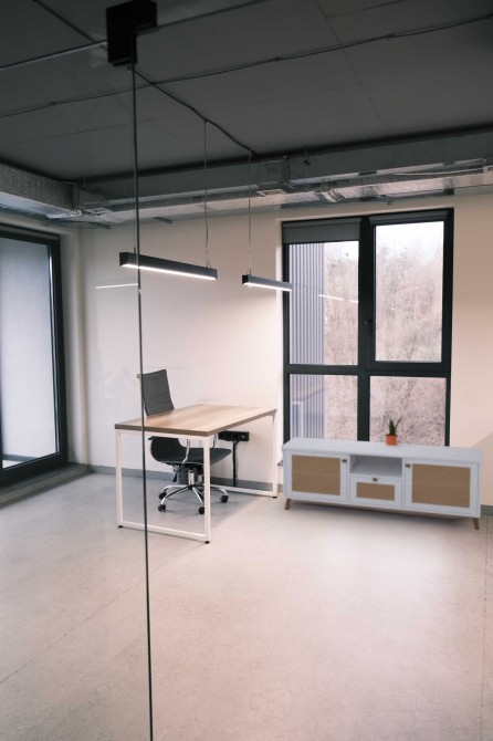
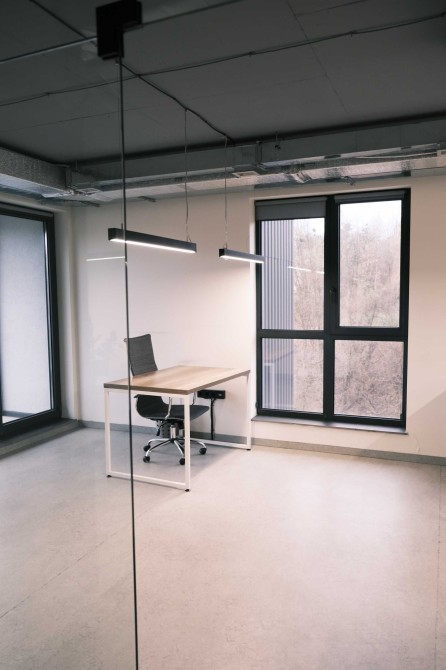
- potted plant [384,415,405,446]
- storage bench [280,436,485,531]
